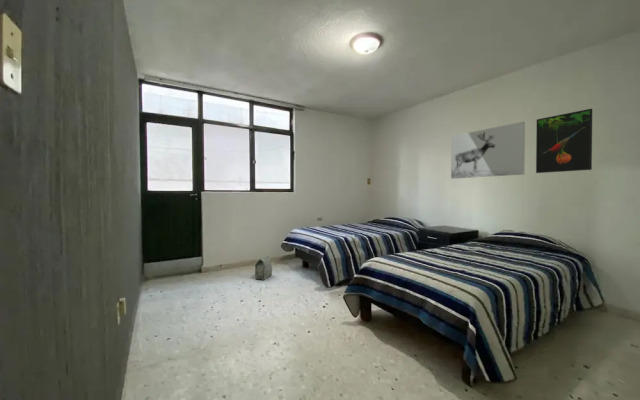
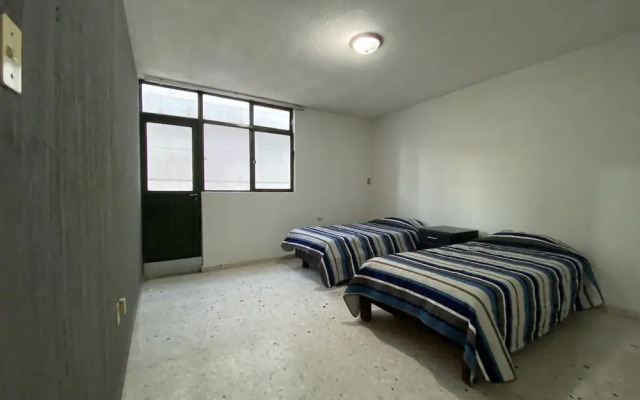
- wall art [450,120,526,180]
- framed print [535,108,593,174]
- bag [254,255,273,281]
